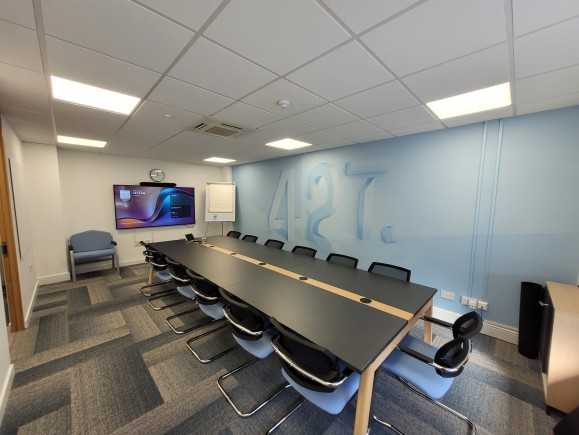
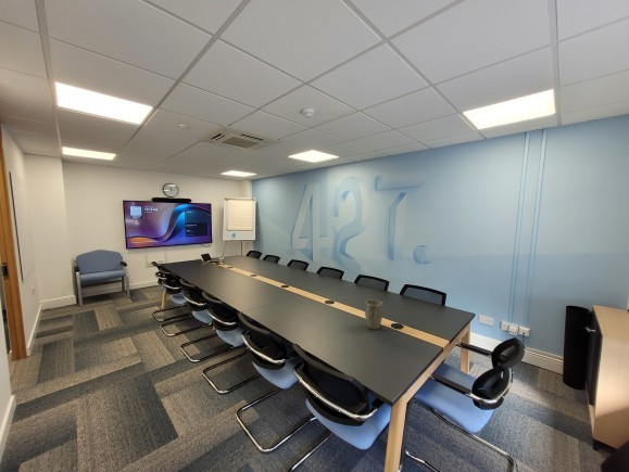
+ plant pot [364,298,383,331]
